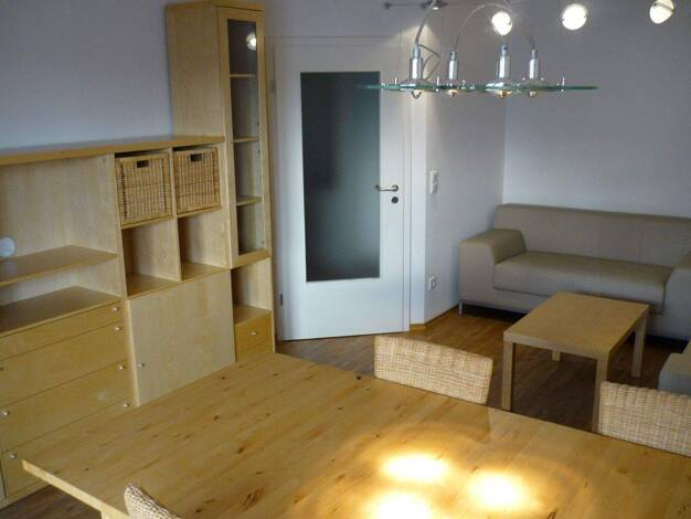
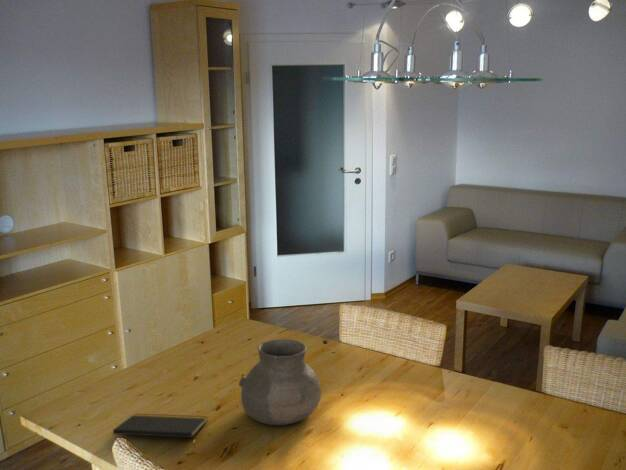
+ notepad [112,412,208,448]
+ vase [238,338,322,426]
